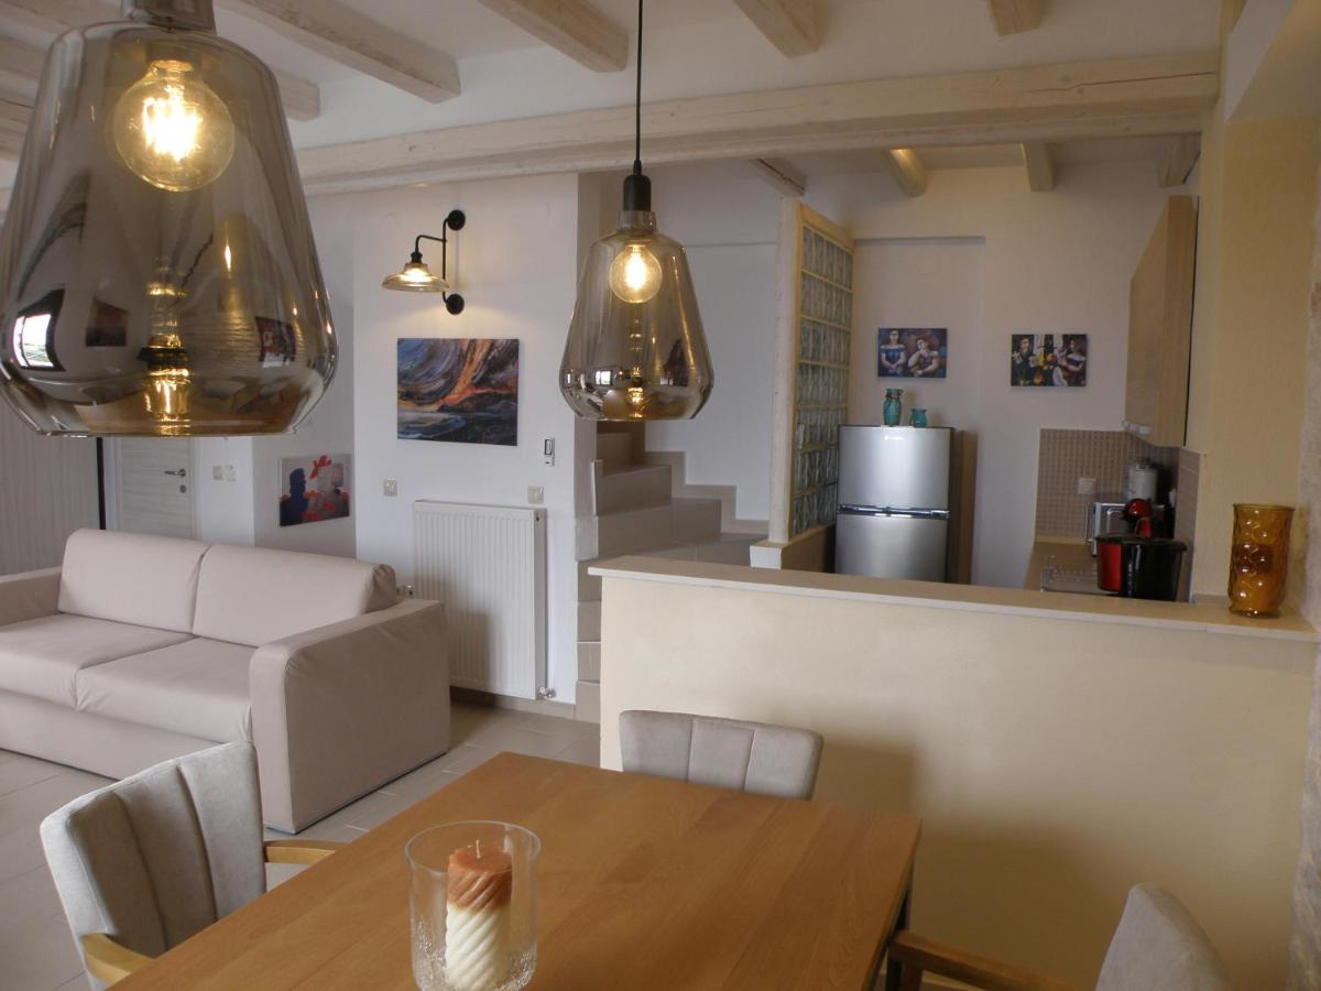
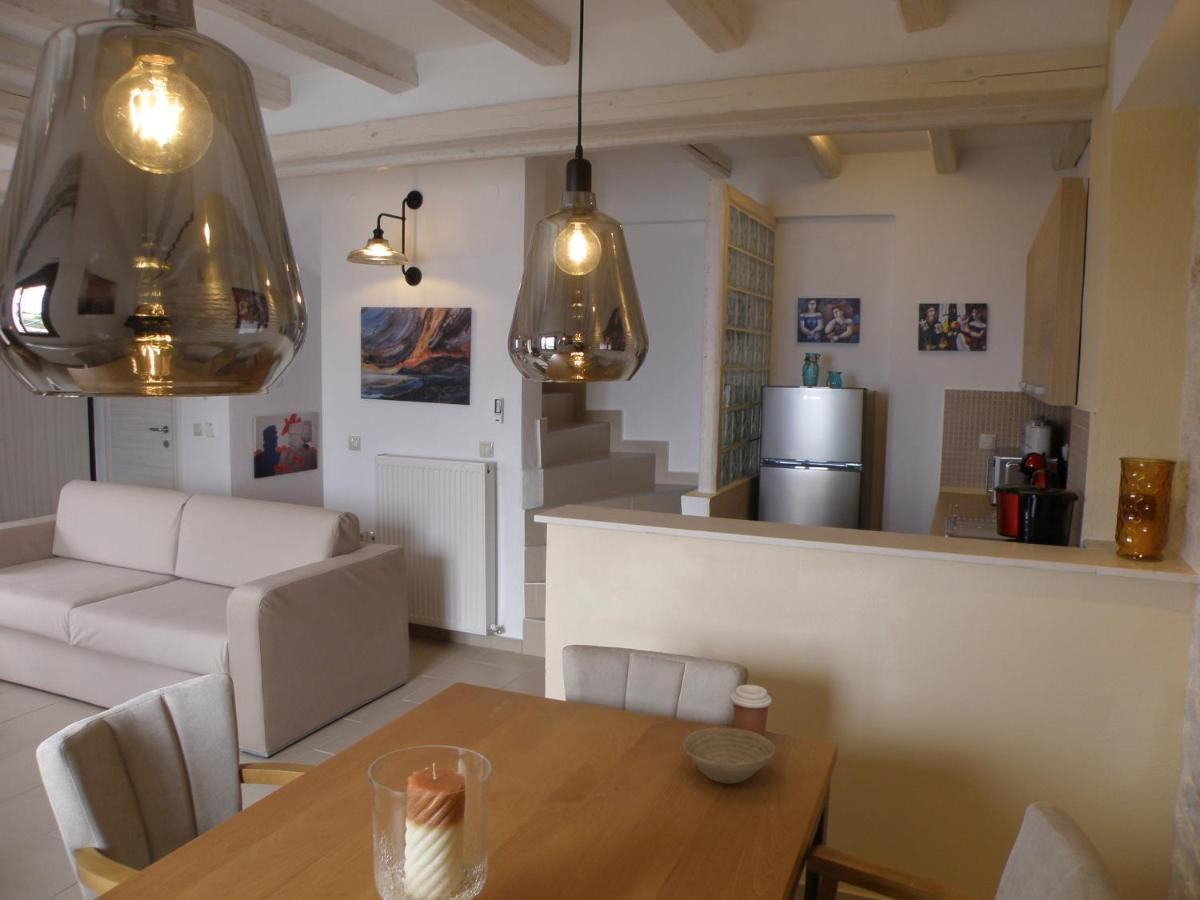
+ coffee cup [729,684,773,737]
+ bowl [682,727,776,785]
